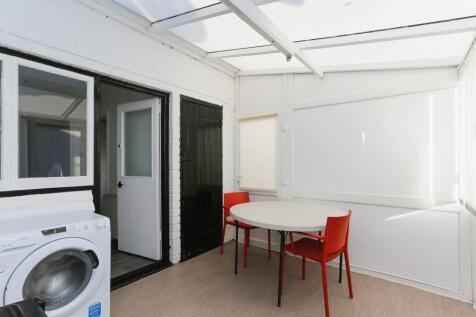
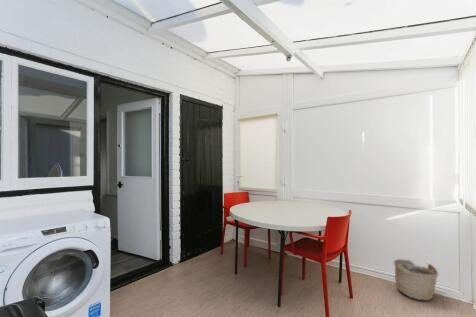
+ basket [393,258,439,301]
